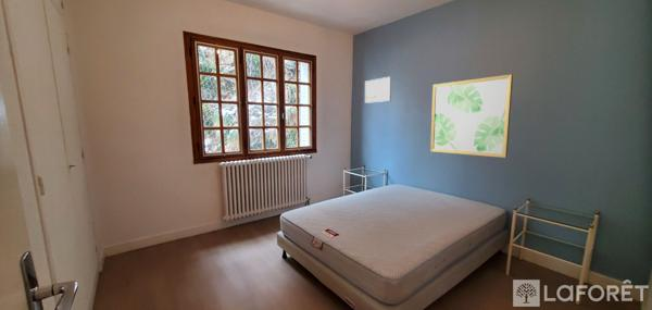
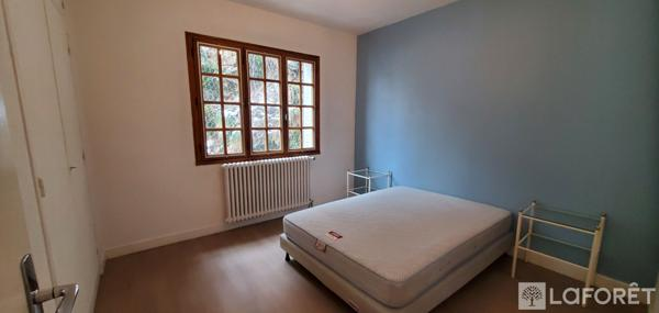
- wall art [429,73,514,159]
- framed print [364,76,392,104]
